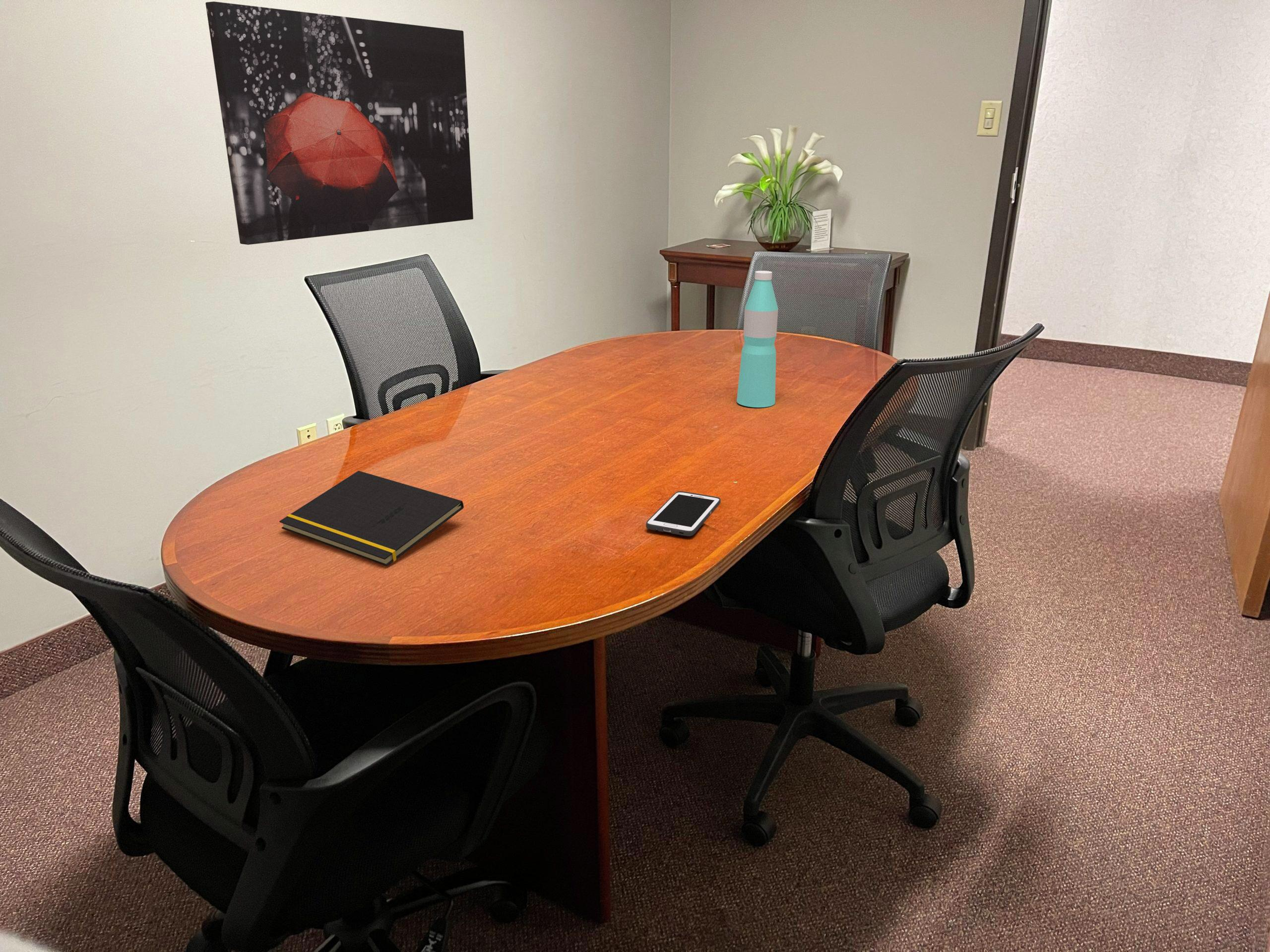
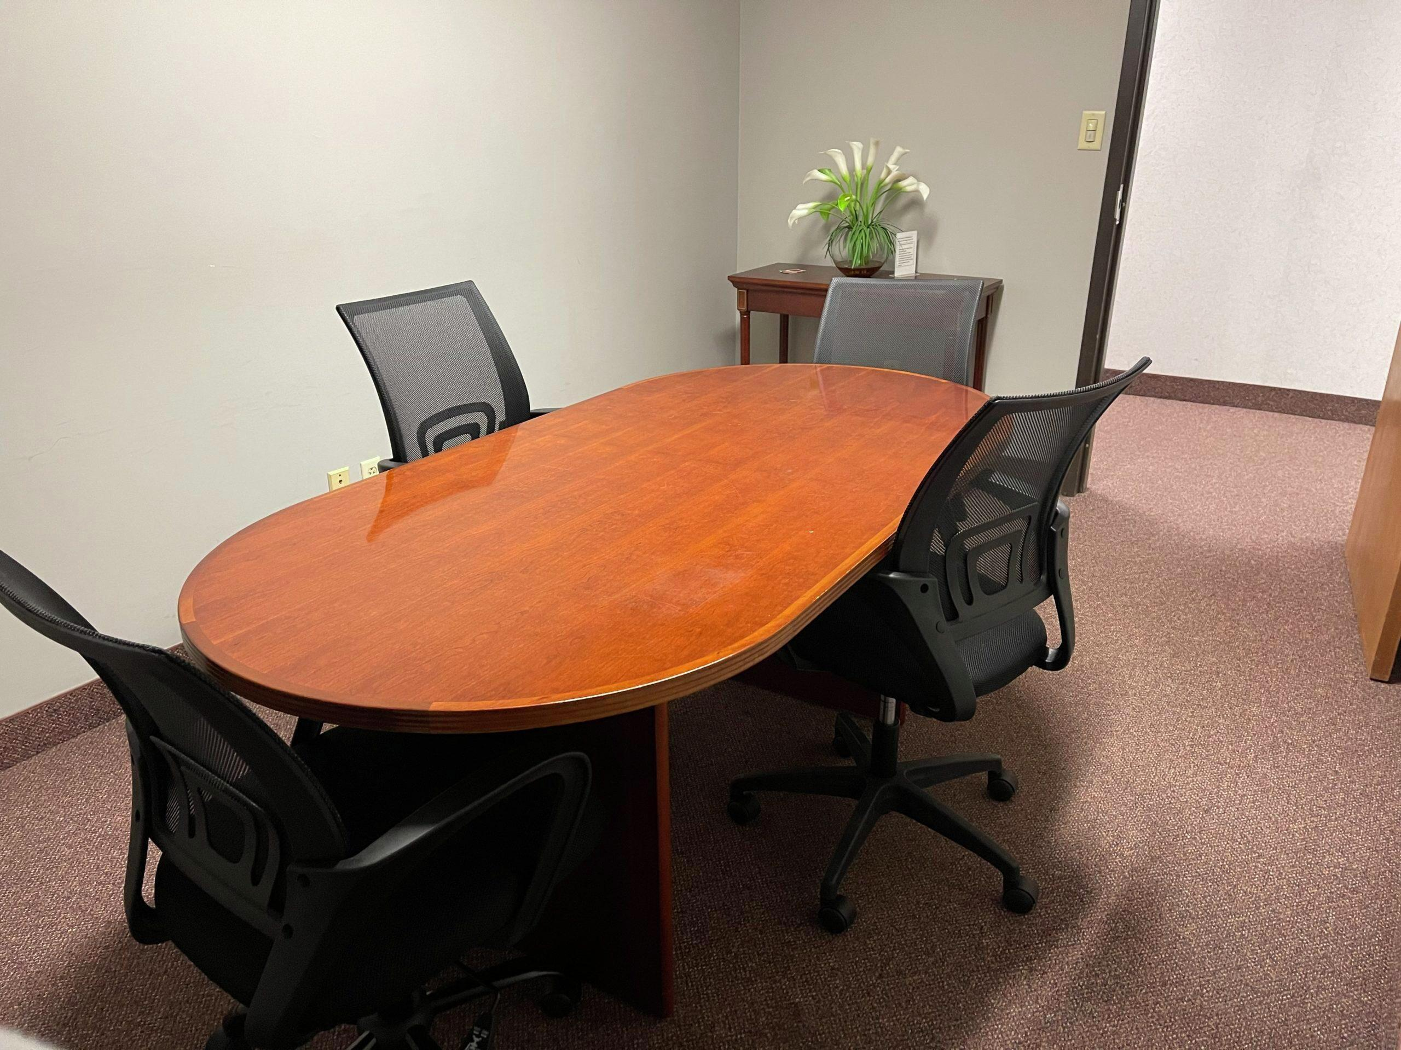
- water bottle [736,270,779,408]
- cell phone [645,491,721,536]
- notepad [279,471,464,567]
- wall art [205,1,474,245]
